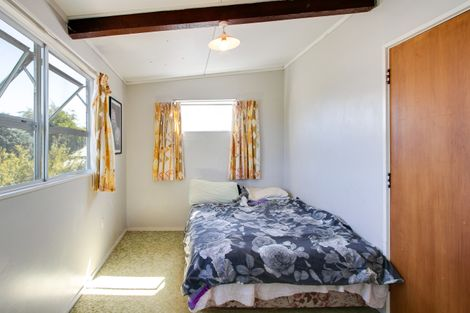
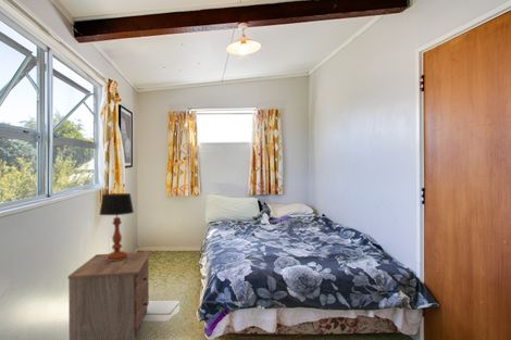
+ table lamp [99,192,135,261]
+ nightstand [67,251,152,340]
